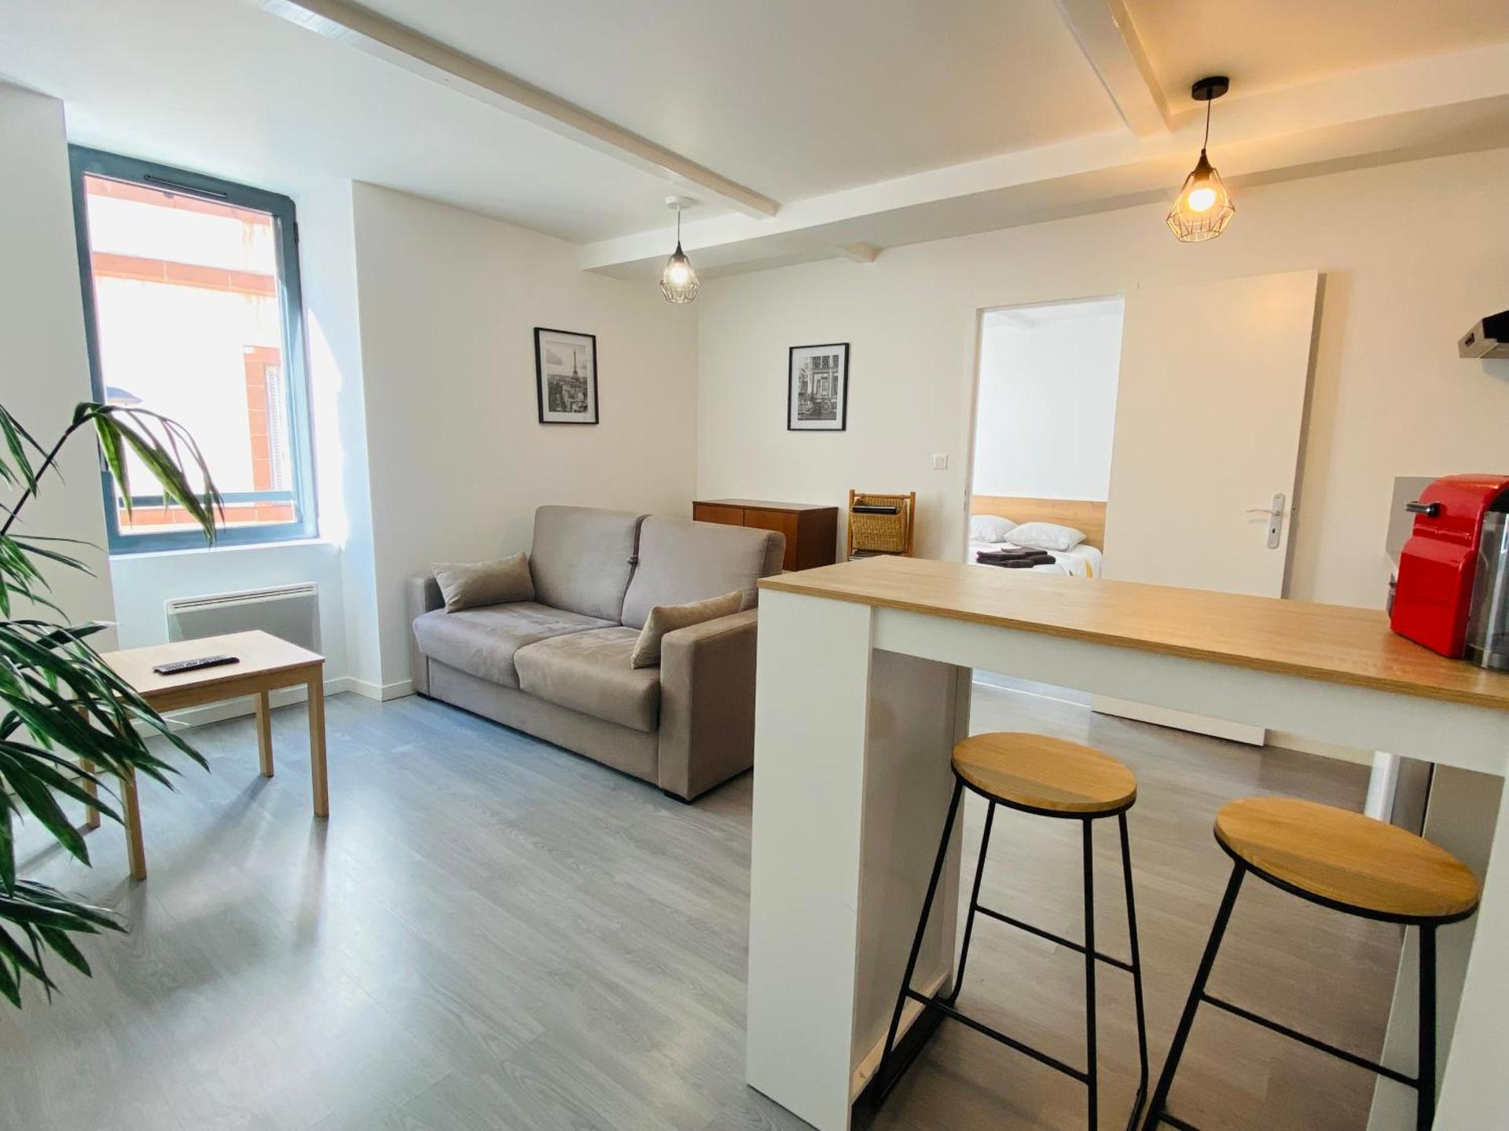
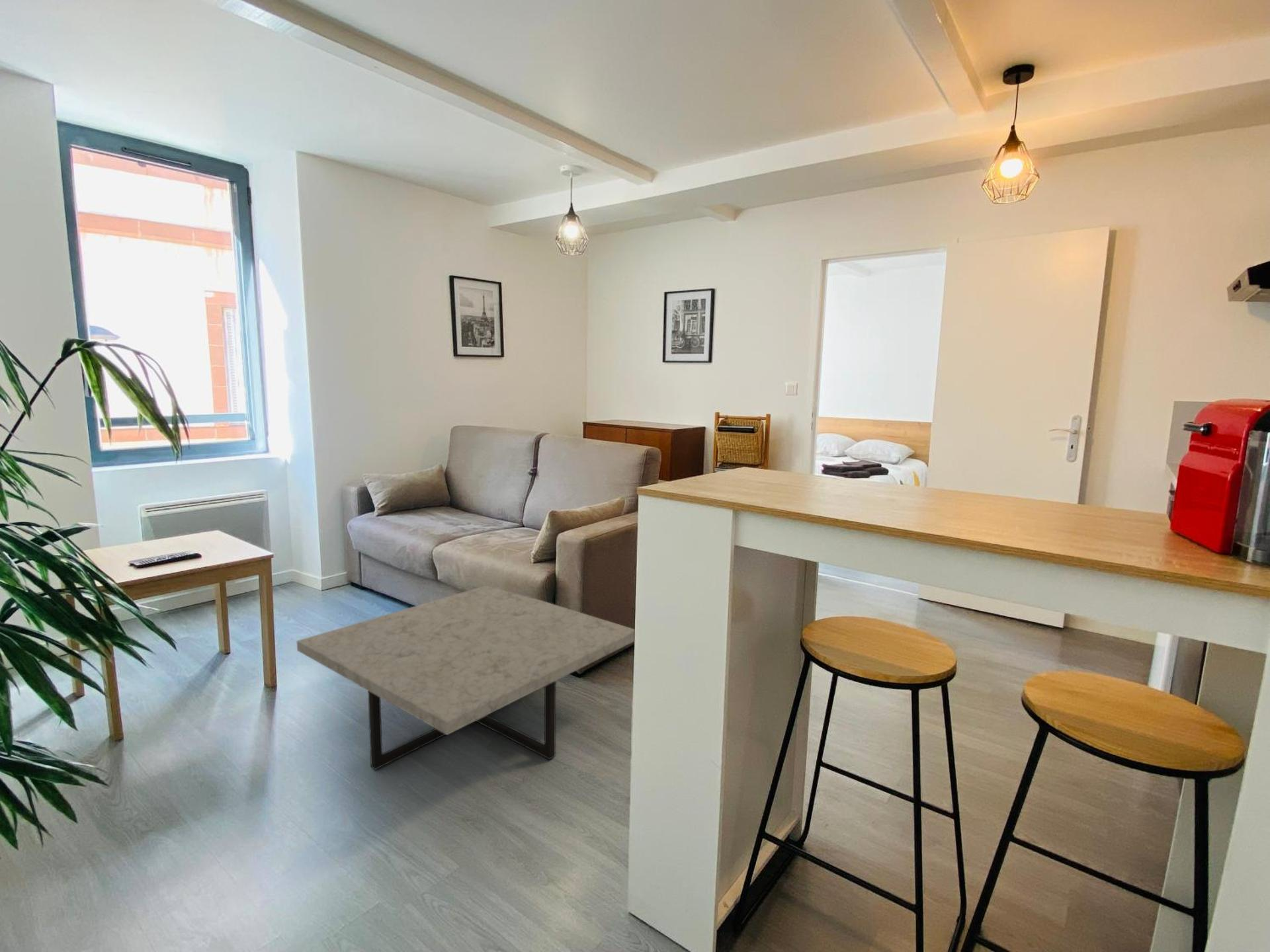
+ coffee table [296,584,635,771]
